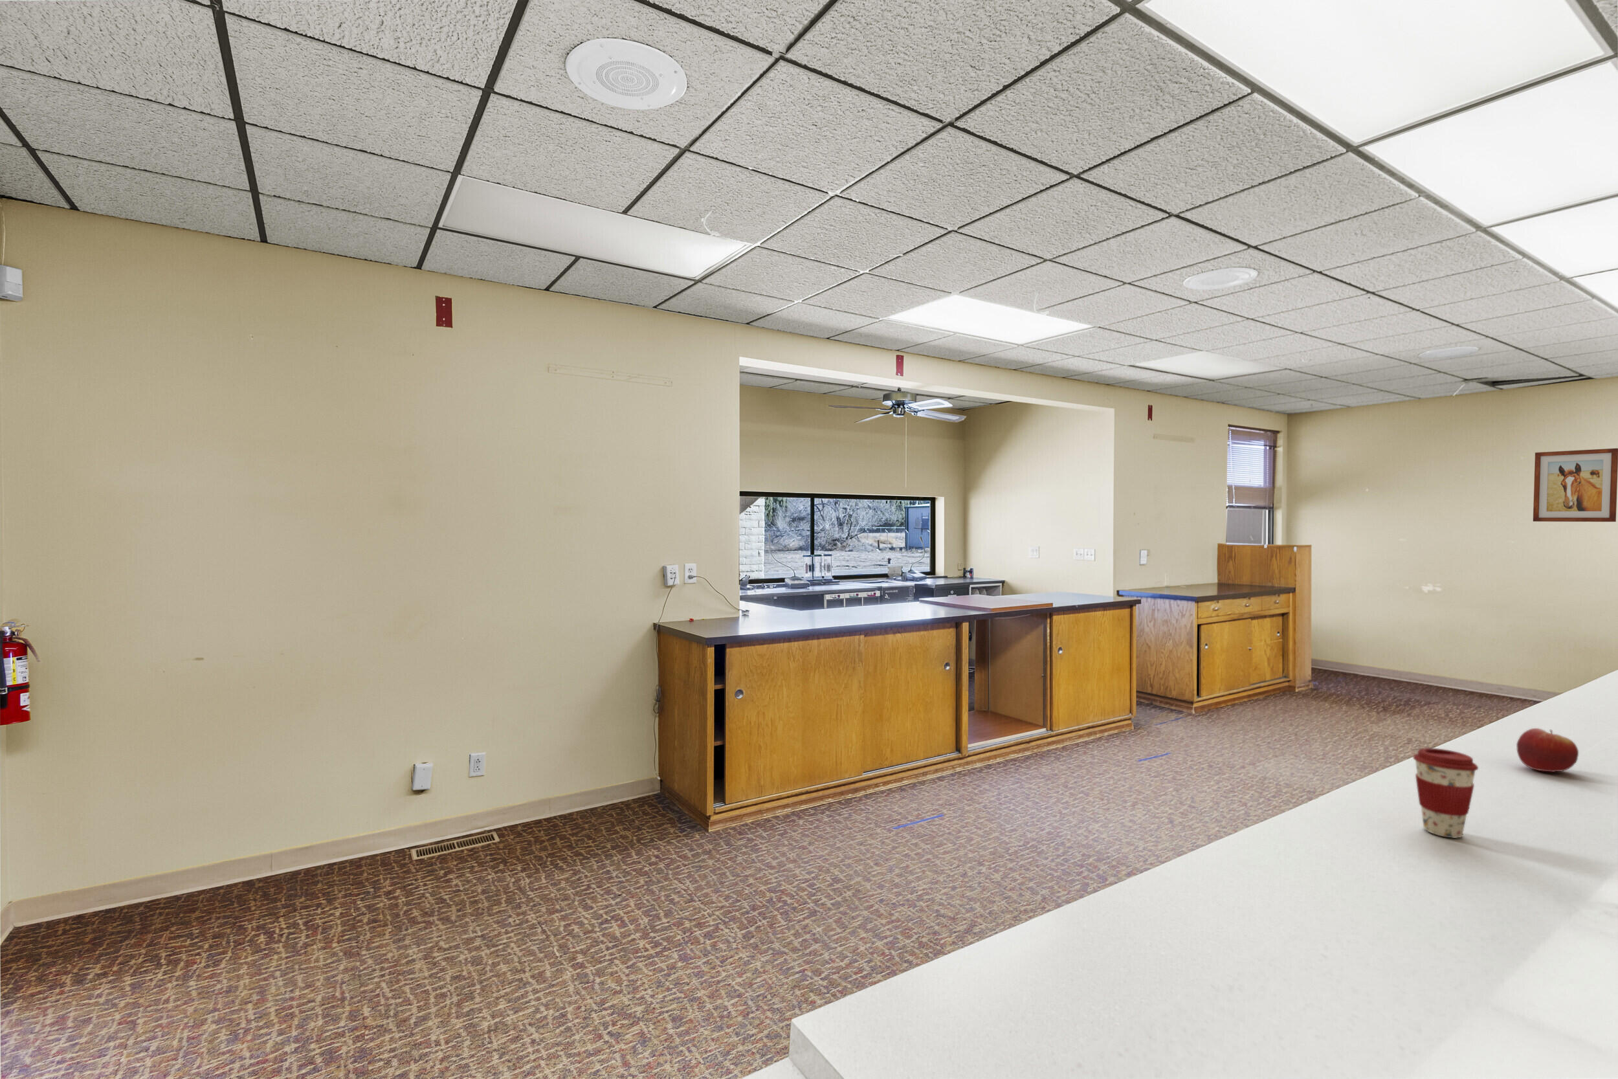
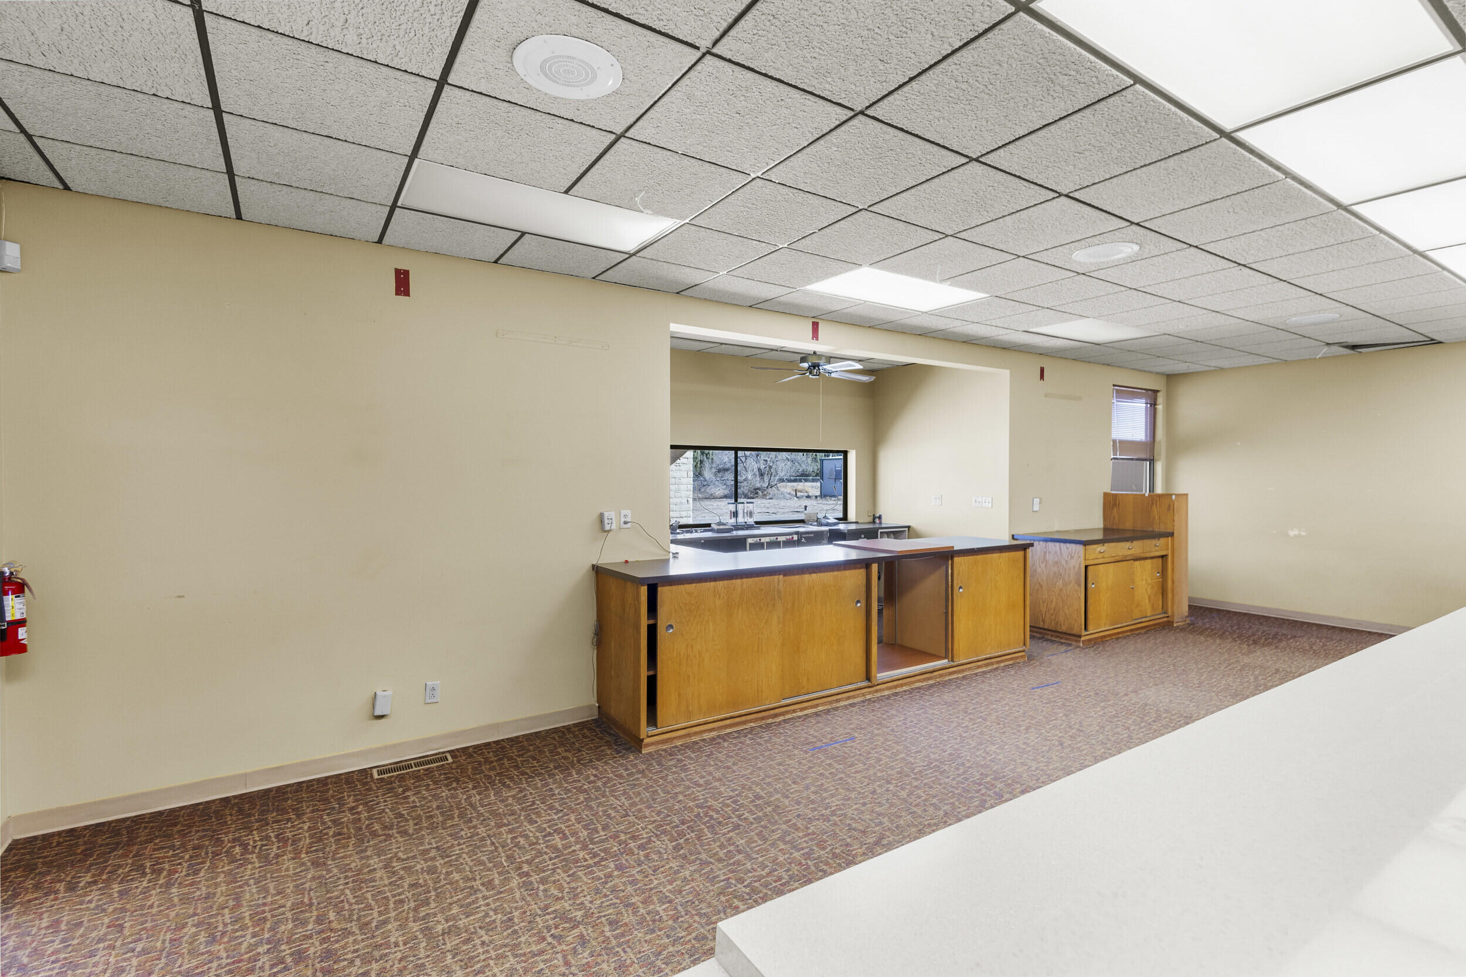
- wall art [1533,448,1618,523]
- coffee cup [1412,747,1478,839]
- fruit [1516,727,1579,773]
